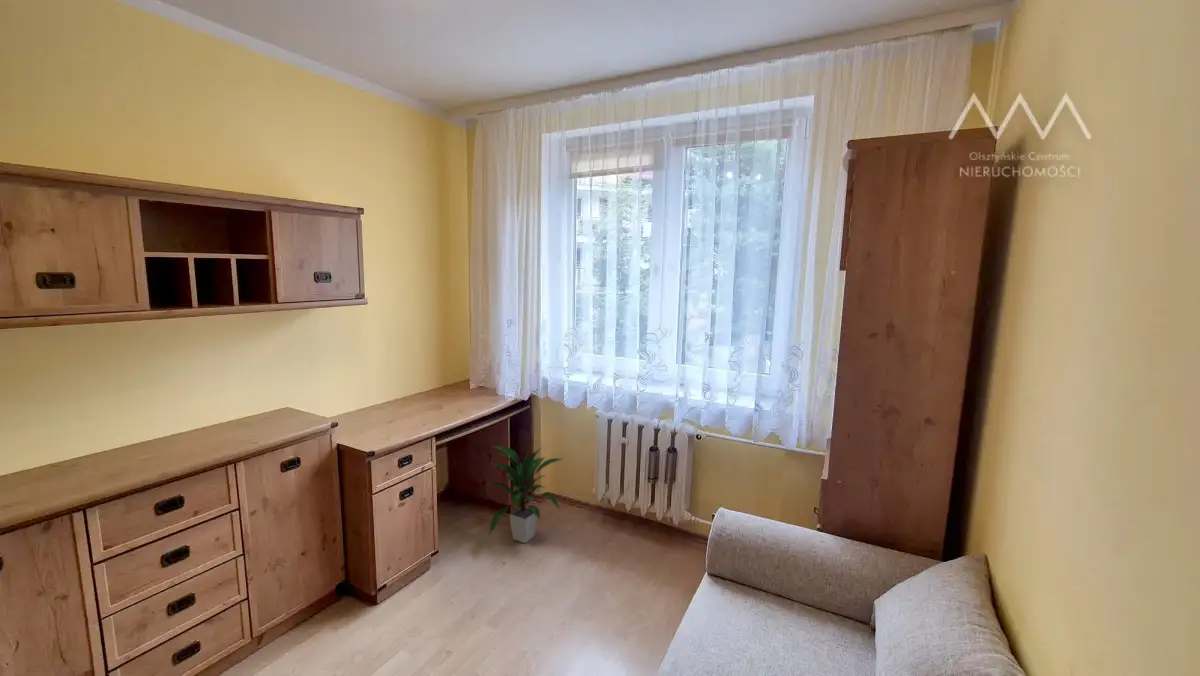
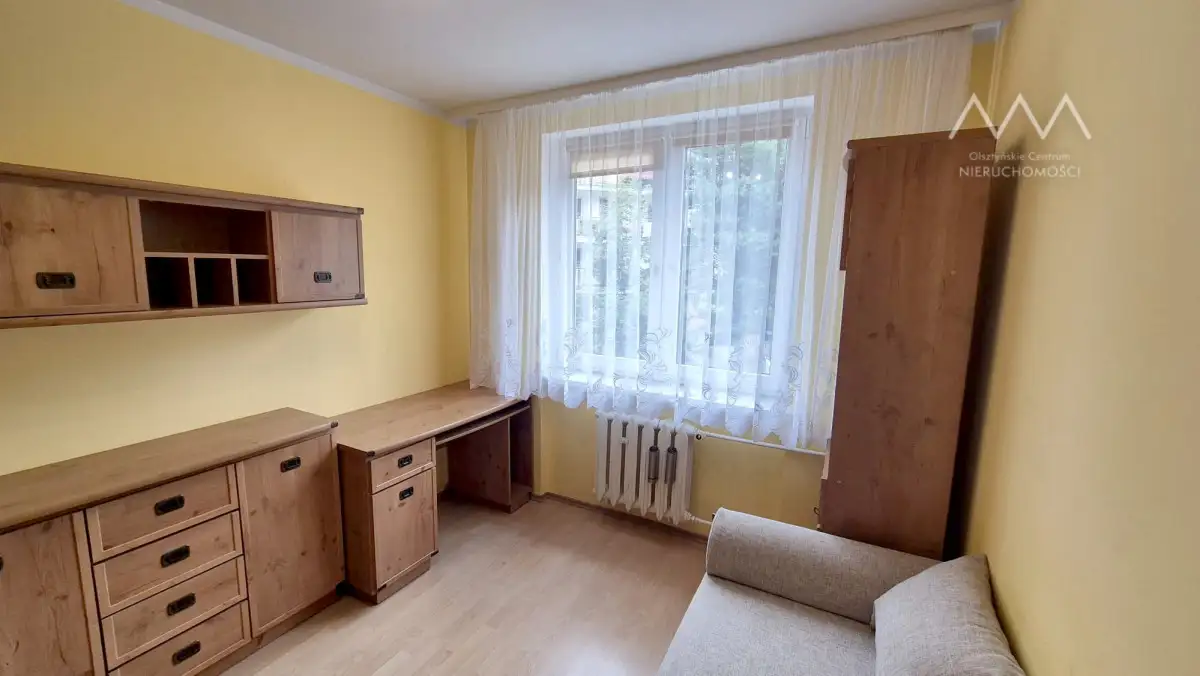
- indoor plant [487,445,563,544]
